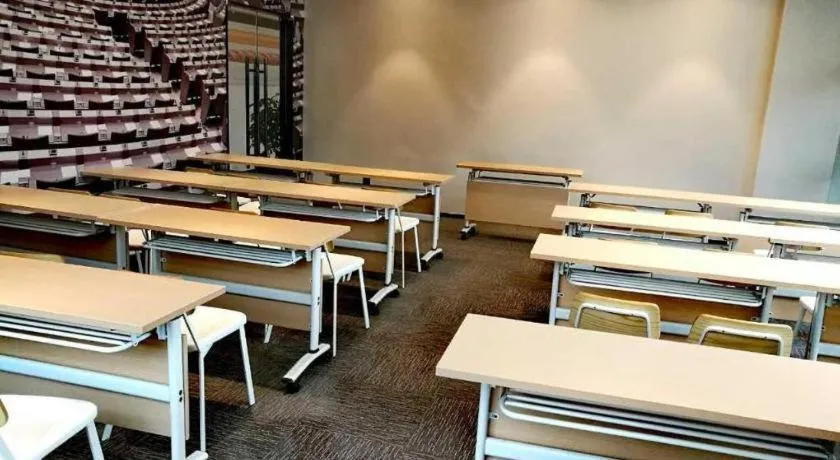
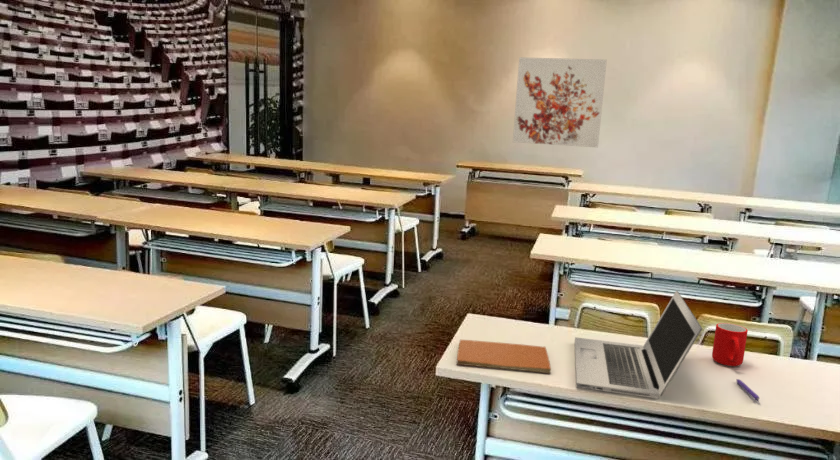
+ pen [735,378,760,402]
+ cup [711,322,749,367]
+ wall art [512,56,608,148]
+ laptop [574,289,703,400]
+ book [455,339,552,375]
